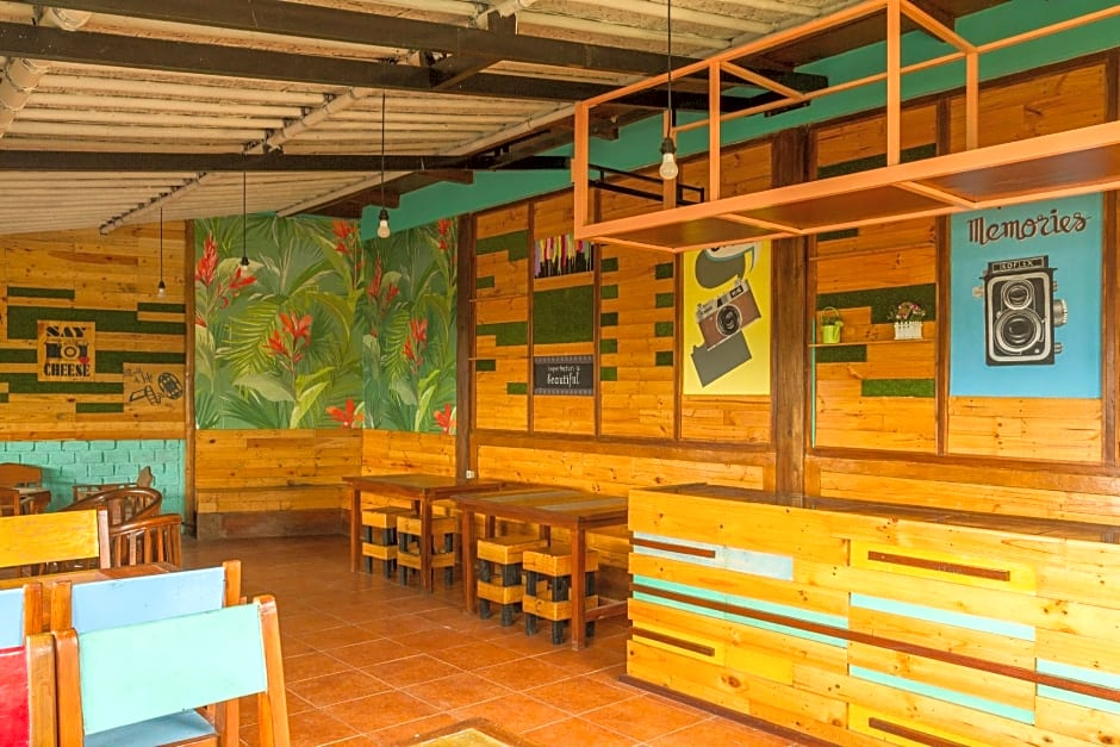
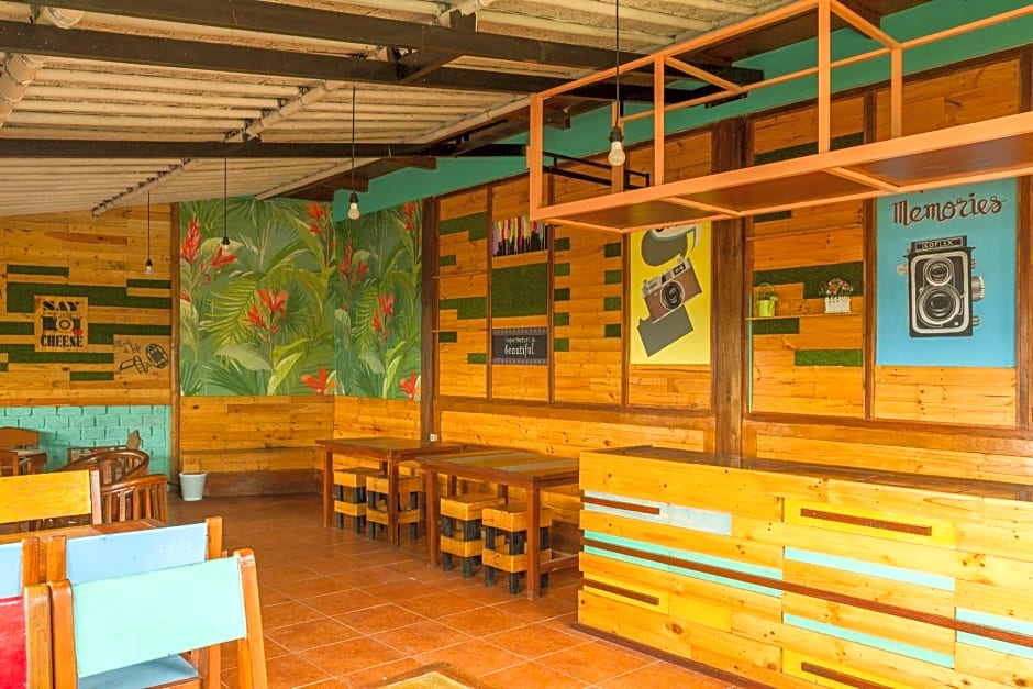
+ wastebasket [178,471,208,501]
